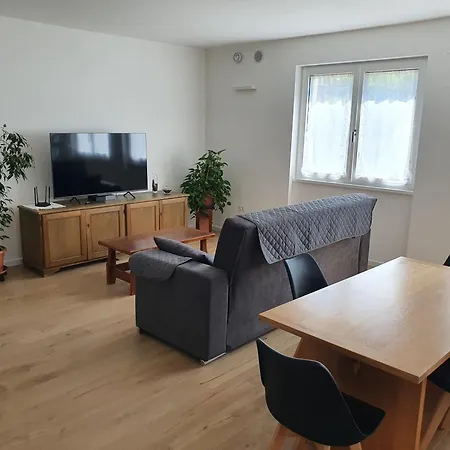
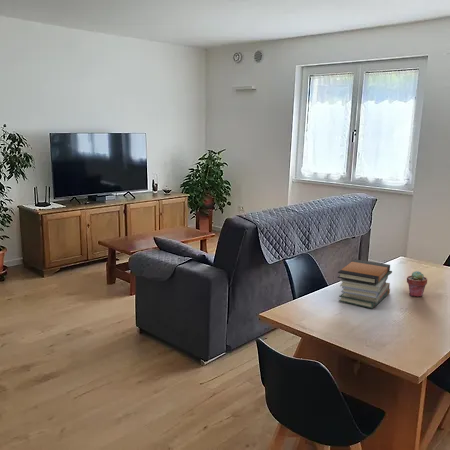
+ potted succulent [406,270,428,298]
+ book stack [336,258,393,310]
